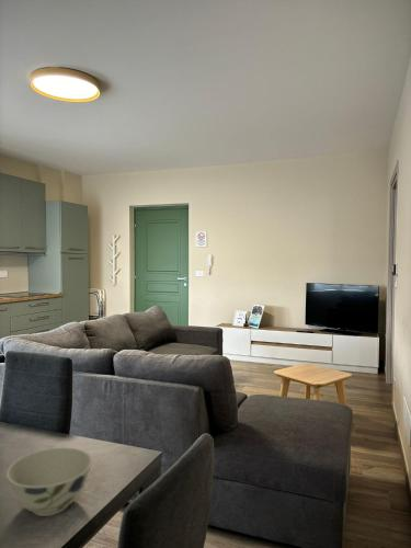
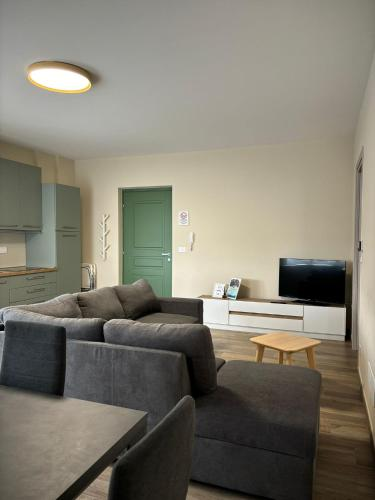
- bowl [5,446,93,517]
